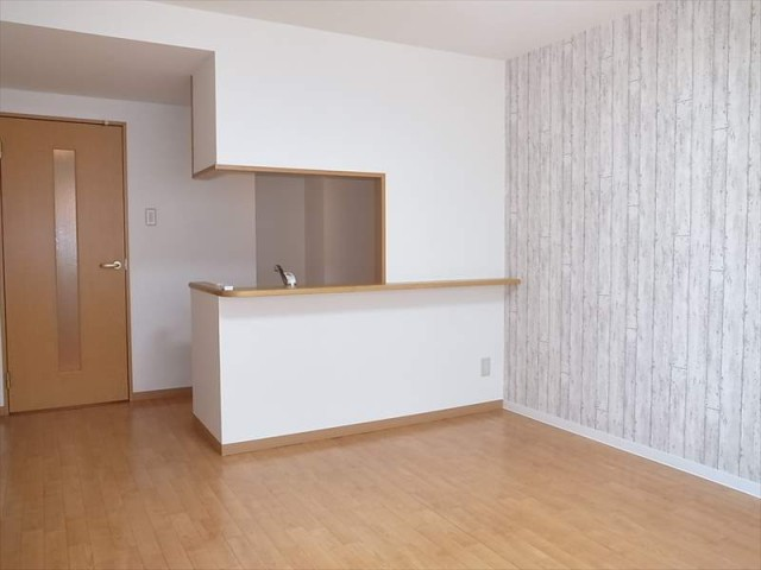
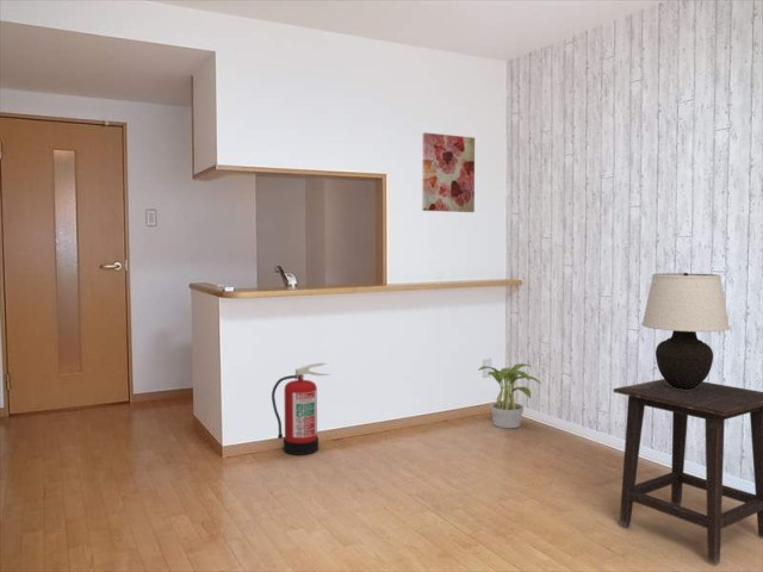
+ table lamp [640,272,731,390]
+ fire extinguisher [271,362,331,456]
+ side table [613,378,763,566]
+ wall art [421,131,476,213]
+ potted plant [477,362,541,429]
